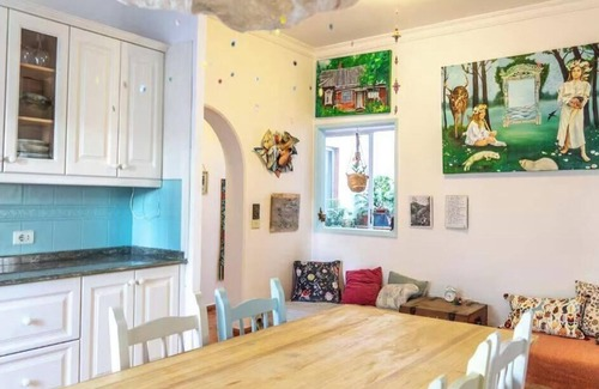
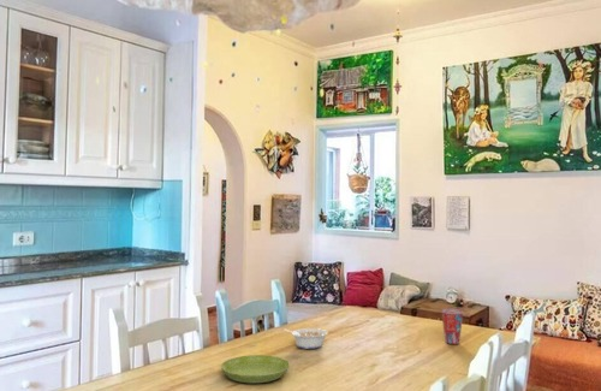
+ cup [440,308,465,345]
+ legume [282,327,329,350]
+ saucer [220,354,291,384]
